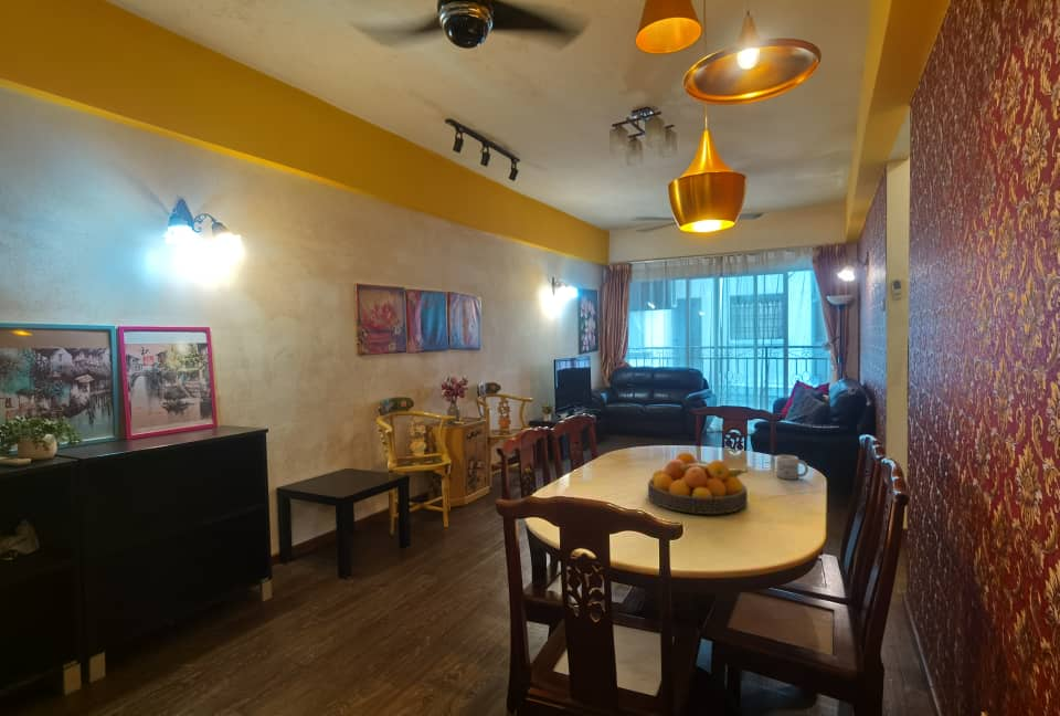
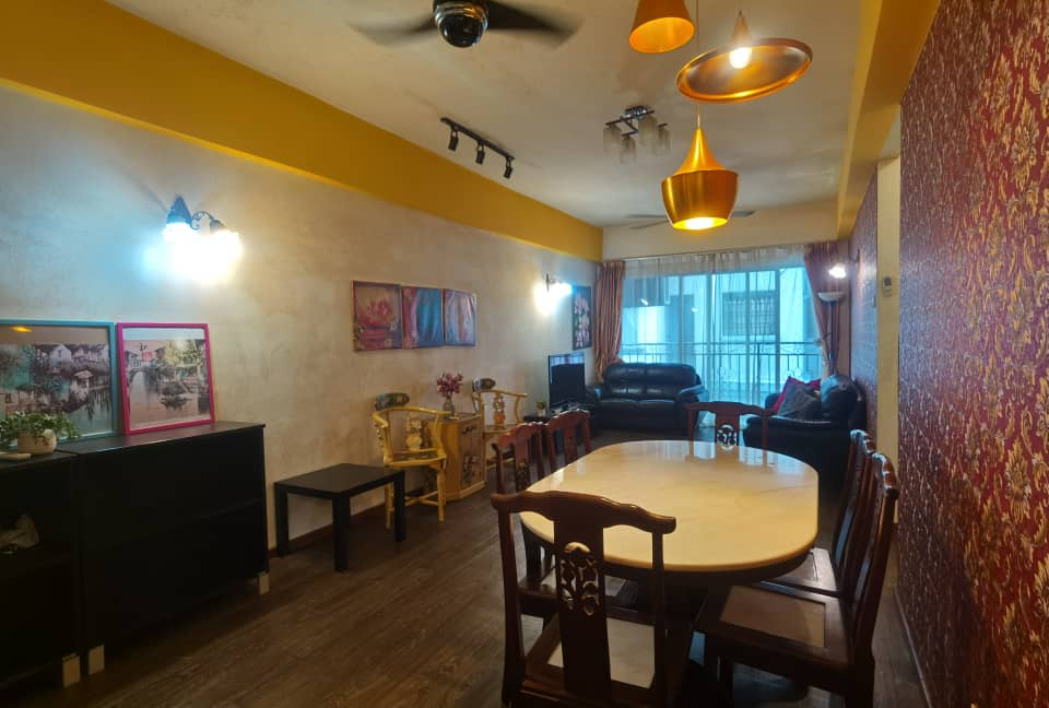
- mug [775,454,809,481]
- fruit bowl [647,451,750,515]
